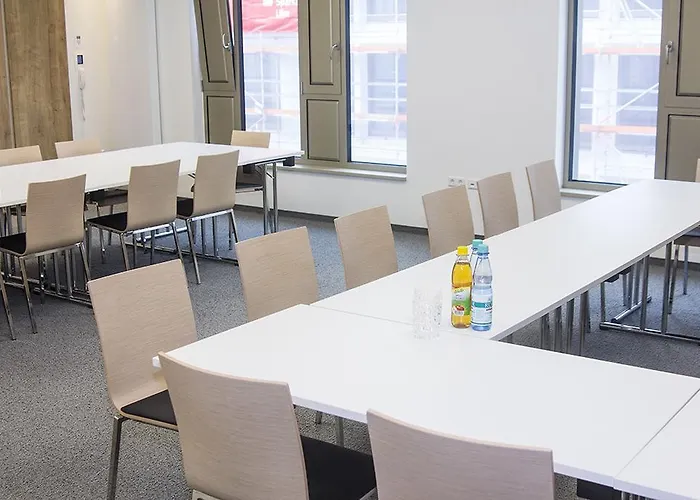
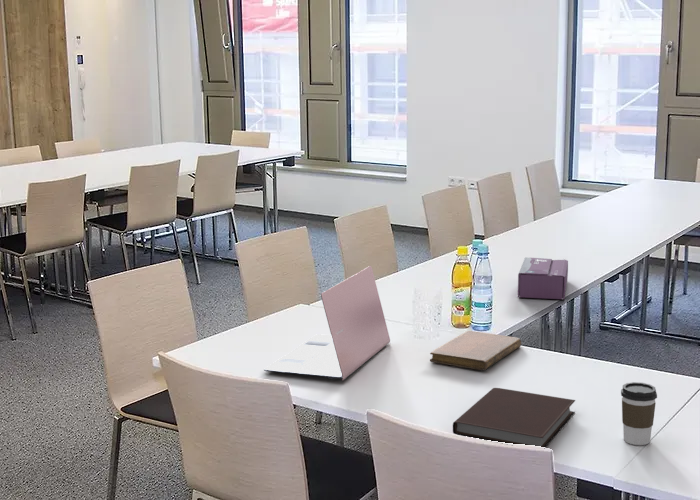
+ notebook [429,330,522,371]
+ coffee cup [620,381,658,446]
+ tissue box [517,256,569,300]
+ notebook [452,387,576,448]
+ laptop [263,265,391,381]
